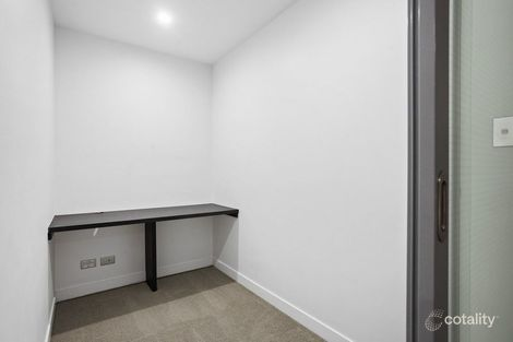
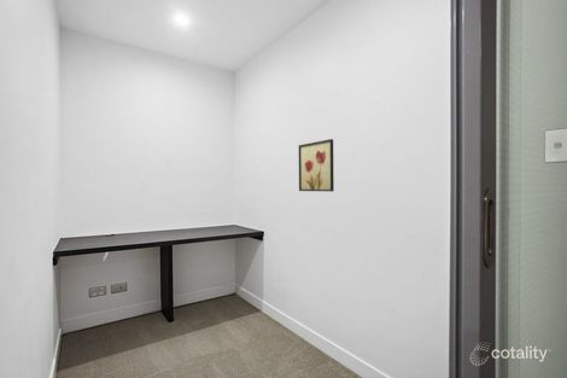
+ wall art [298,138,335,192]
